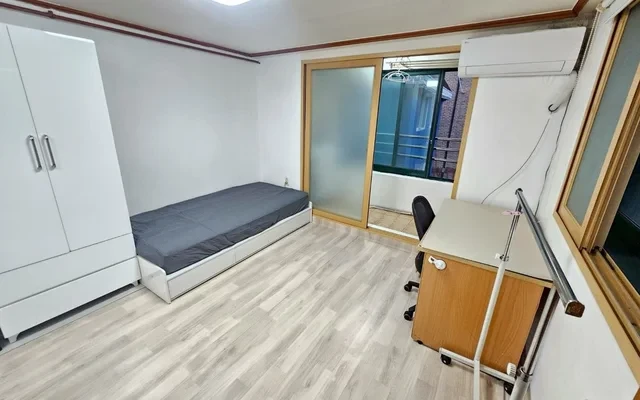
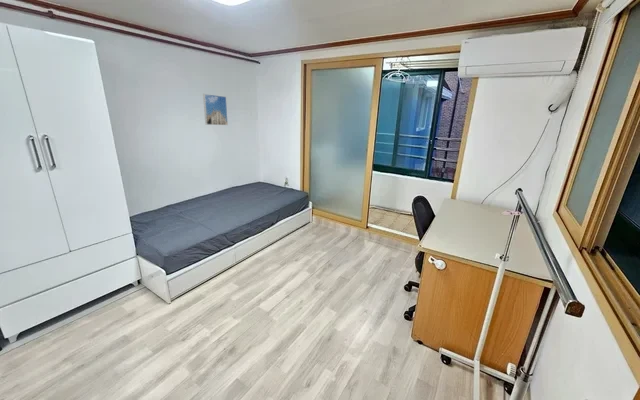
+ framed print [202,93,229,126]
